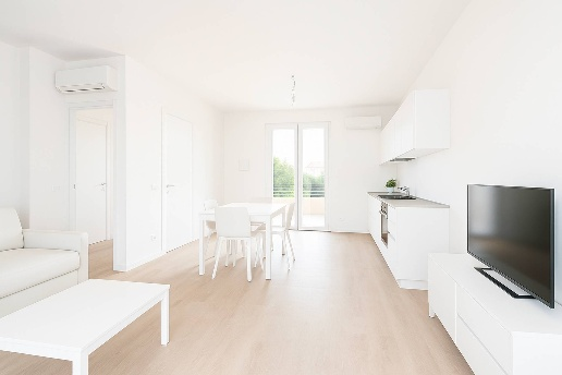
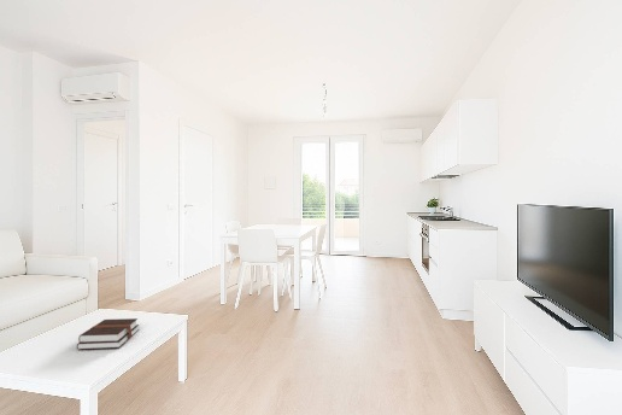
+ hardback book [76,317,140,351]
